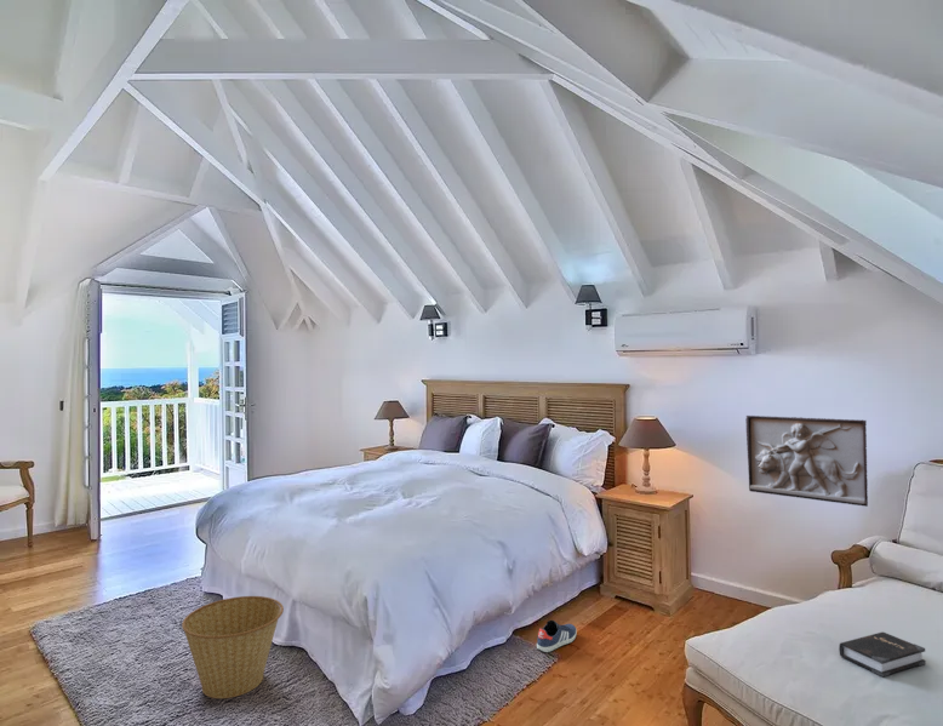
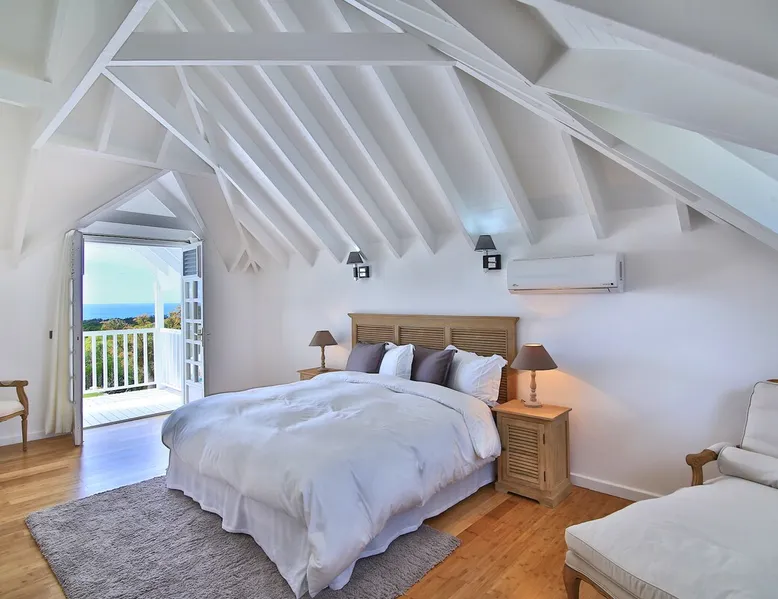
- hardback book [838,631,927,678]
- sneaker [536,619,578,653]
- wall relief [744,415,869,508]
- basket [181,595,285,699]
